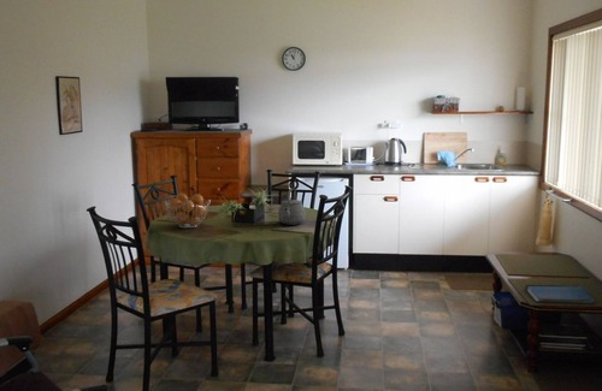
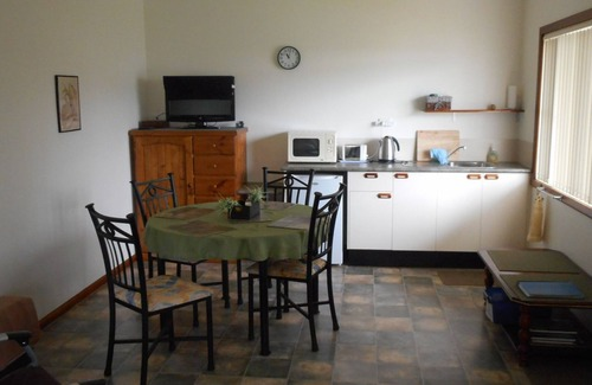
- fruit basket [164,192,212,229]
- tea kettle [277,188,306,226]
